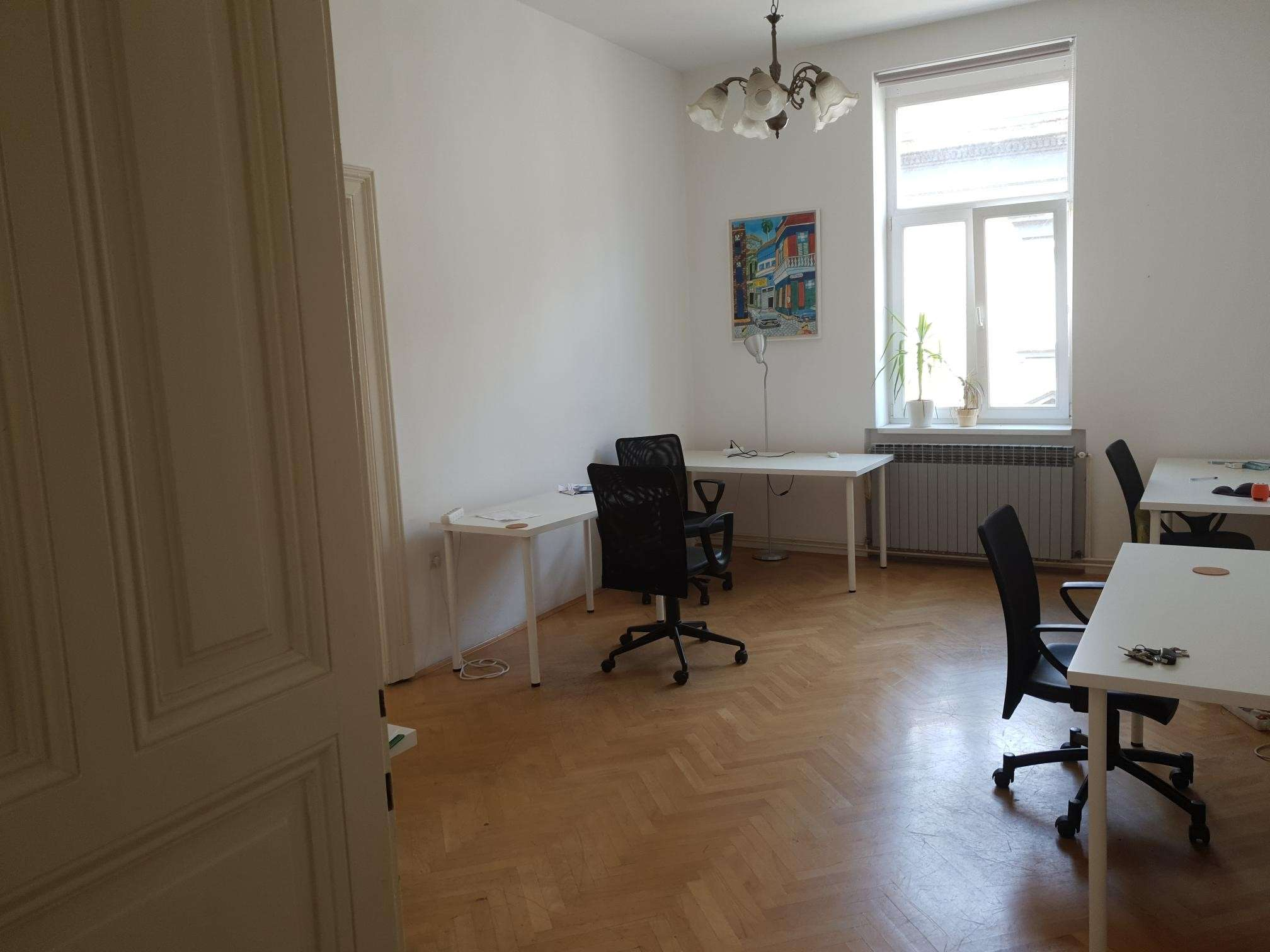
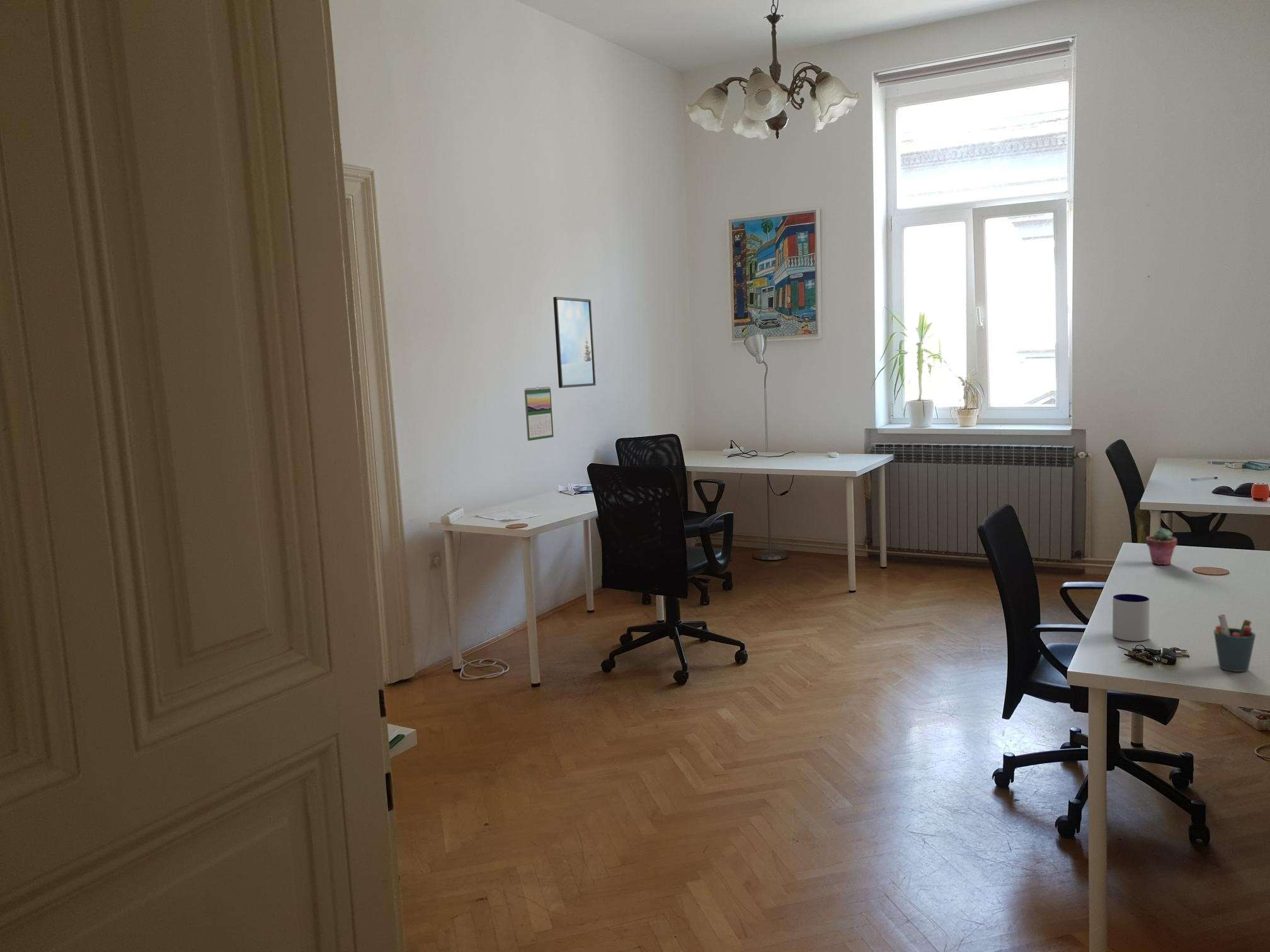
+ pen holder [1213,614,1256,672]
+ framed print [552,297,597,388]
+ calendar [523,386,554,441]
+ mug [1112,593,1150,642]
+ potted succulent [1145,528,1178,565]
